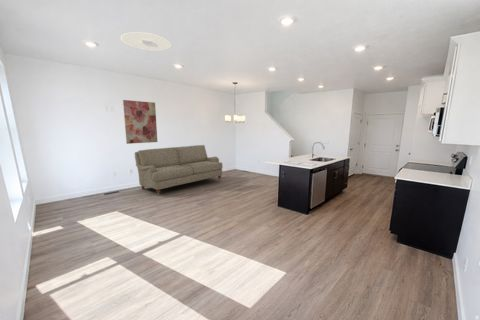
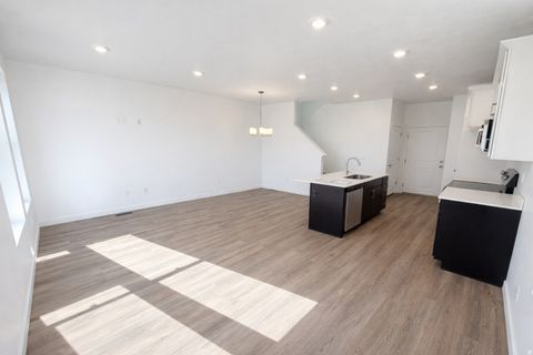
- wall art [122,99,158,145]
- sofa [134,144,224,196]
- ceiling light [119,31,172,52]
